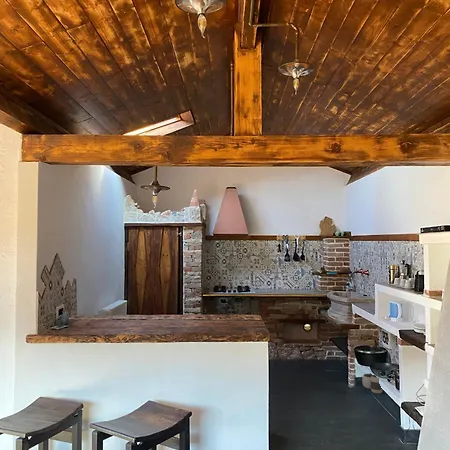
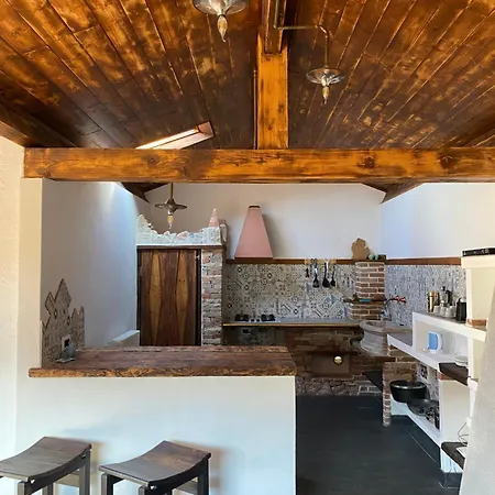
- waste basket [361,372,383,394]
